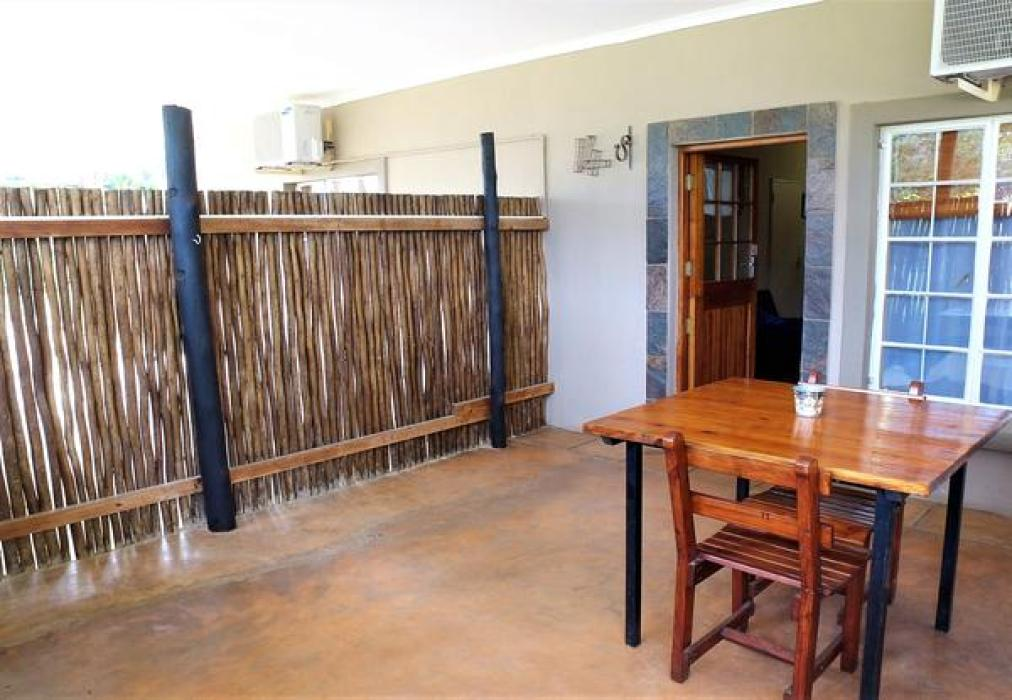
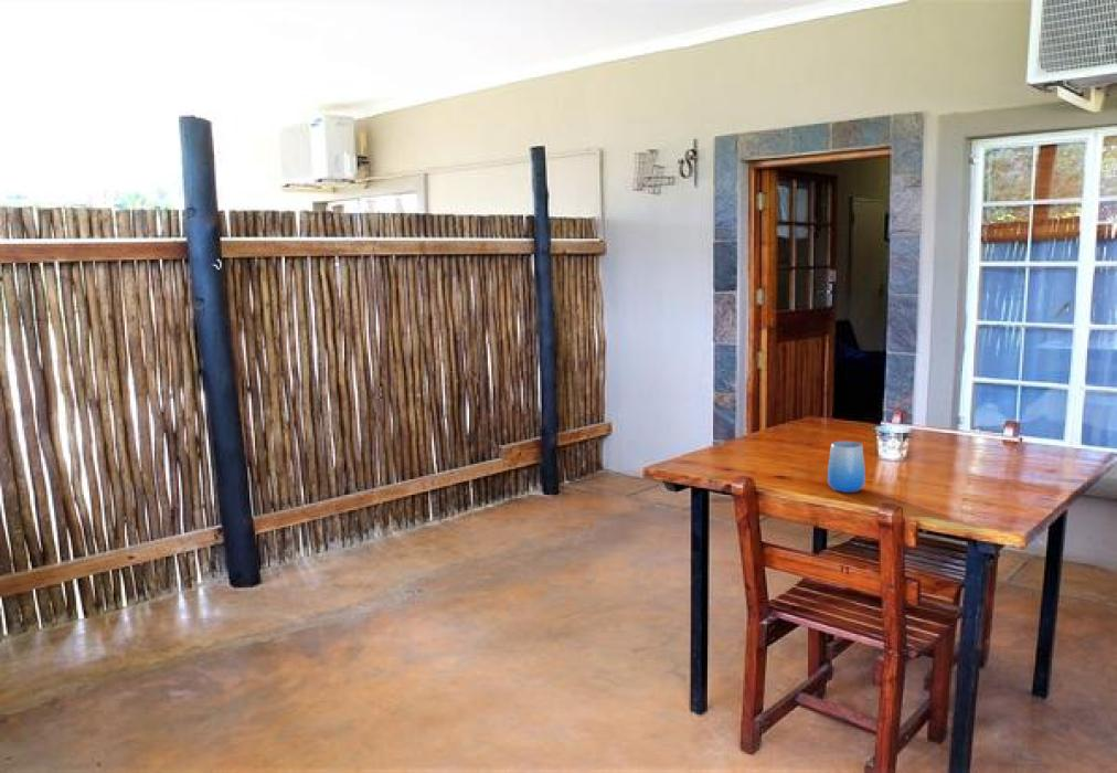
+ cup [827,440,866,494]
